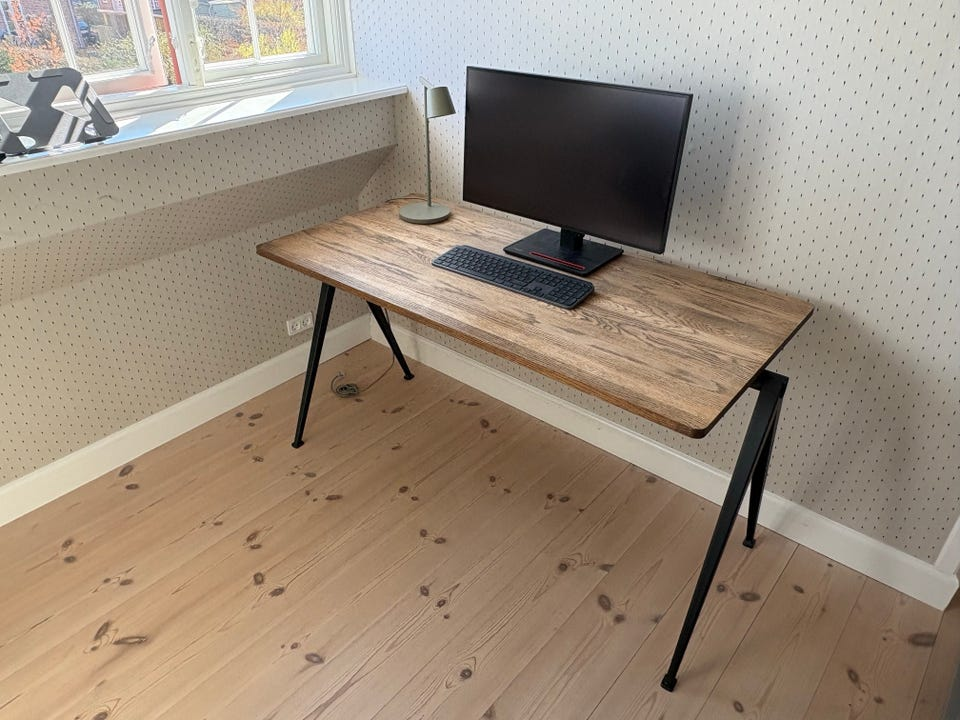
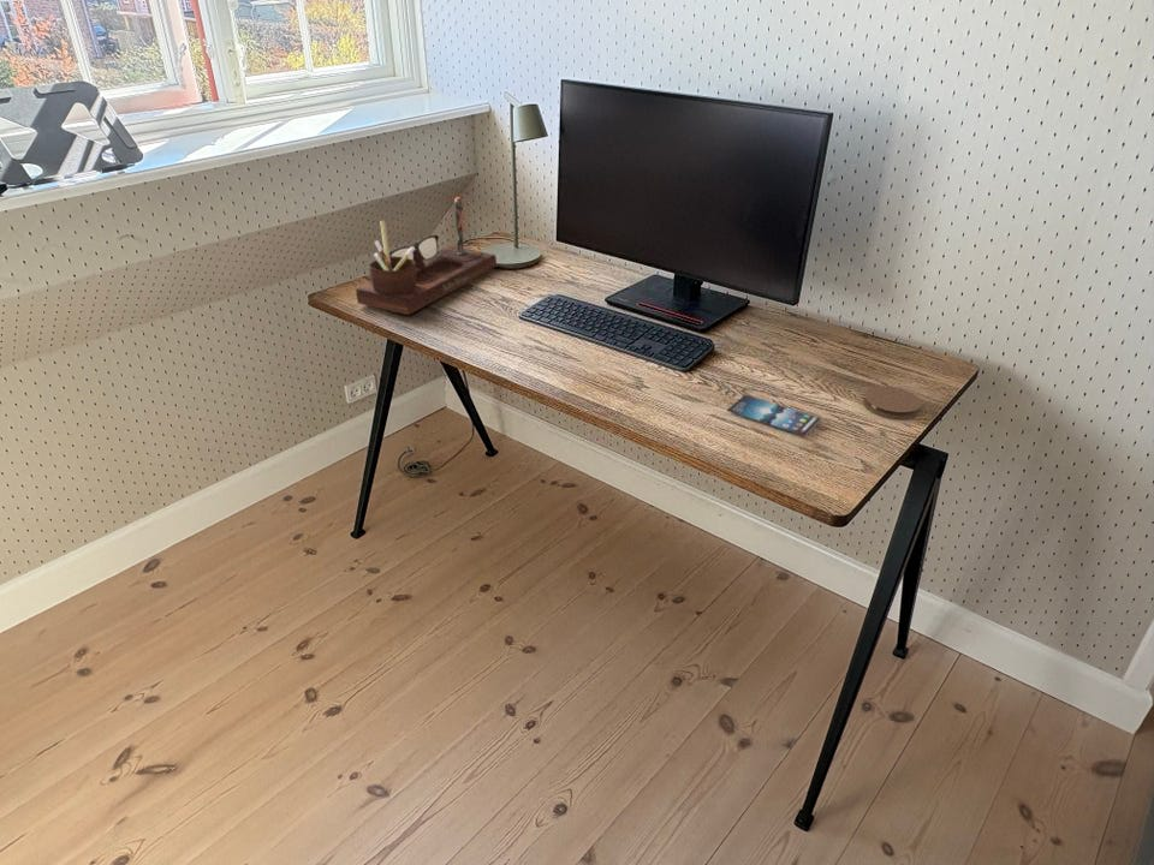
+ smartphone [726,394,822,437]
+ coaster [862,386,923,420]
+ desk organizer [355,196,498,316]
